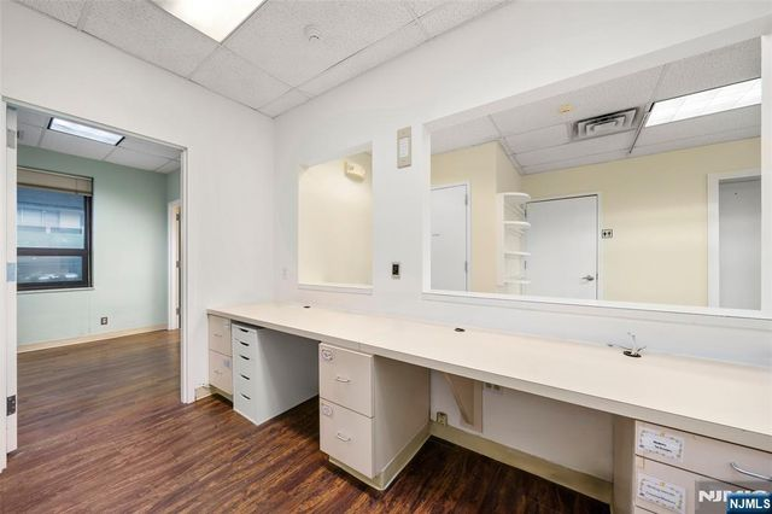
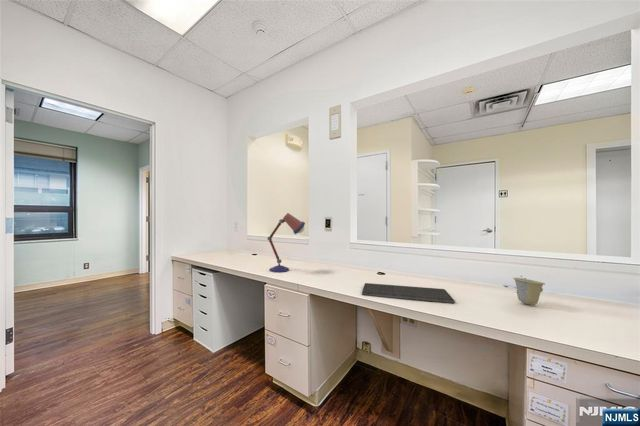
+ cup [512,277,546,306]
+ computer keyboard [361,282,456,304]
+ desk lamp [266,212,306,273]
